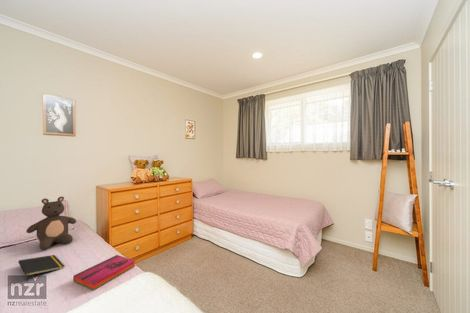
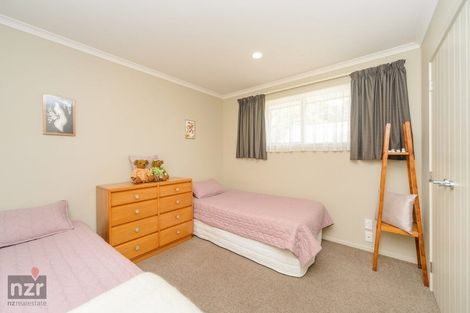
- notepad [17,254,65,282]
- teddy bear [25,195,77,251]
- hardback book [72,254,136,291]
